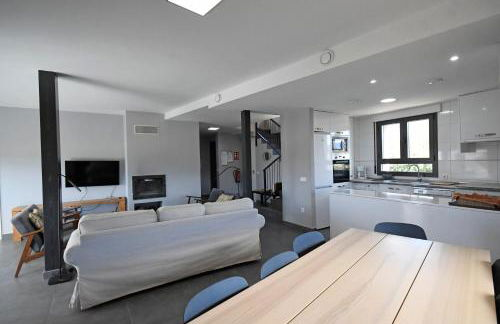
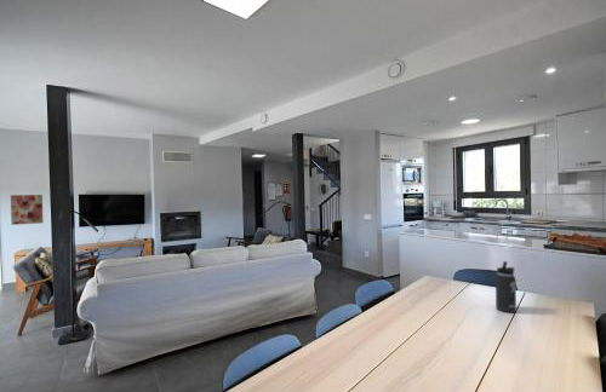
+ thermos bottle [494,260,518,313]
+ wall art [10,194,44,226]
